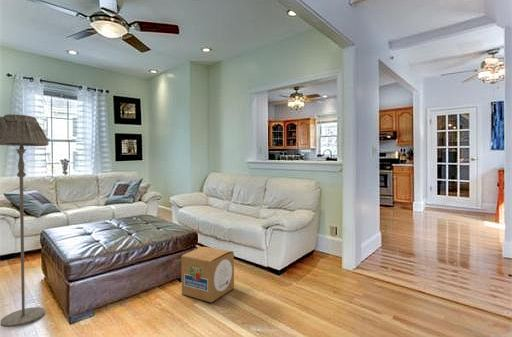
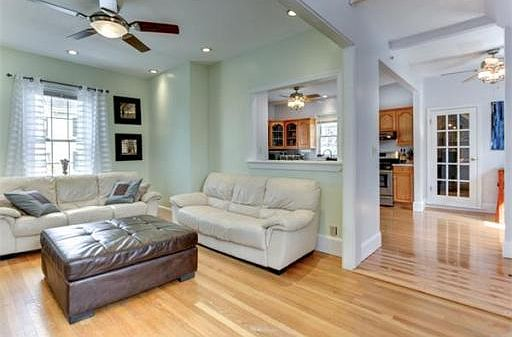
- floor lamp [0,113,50,328]
- cardboard box [180,246,235,303]
